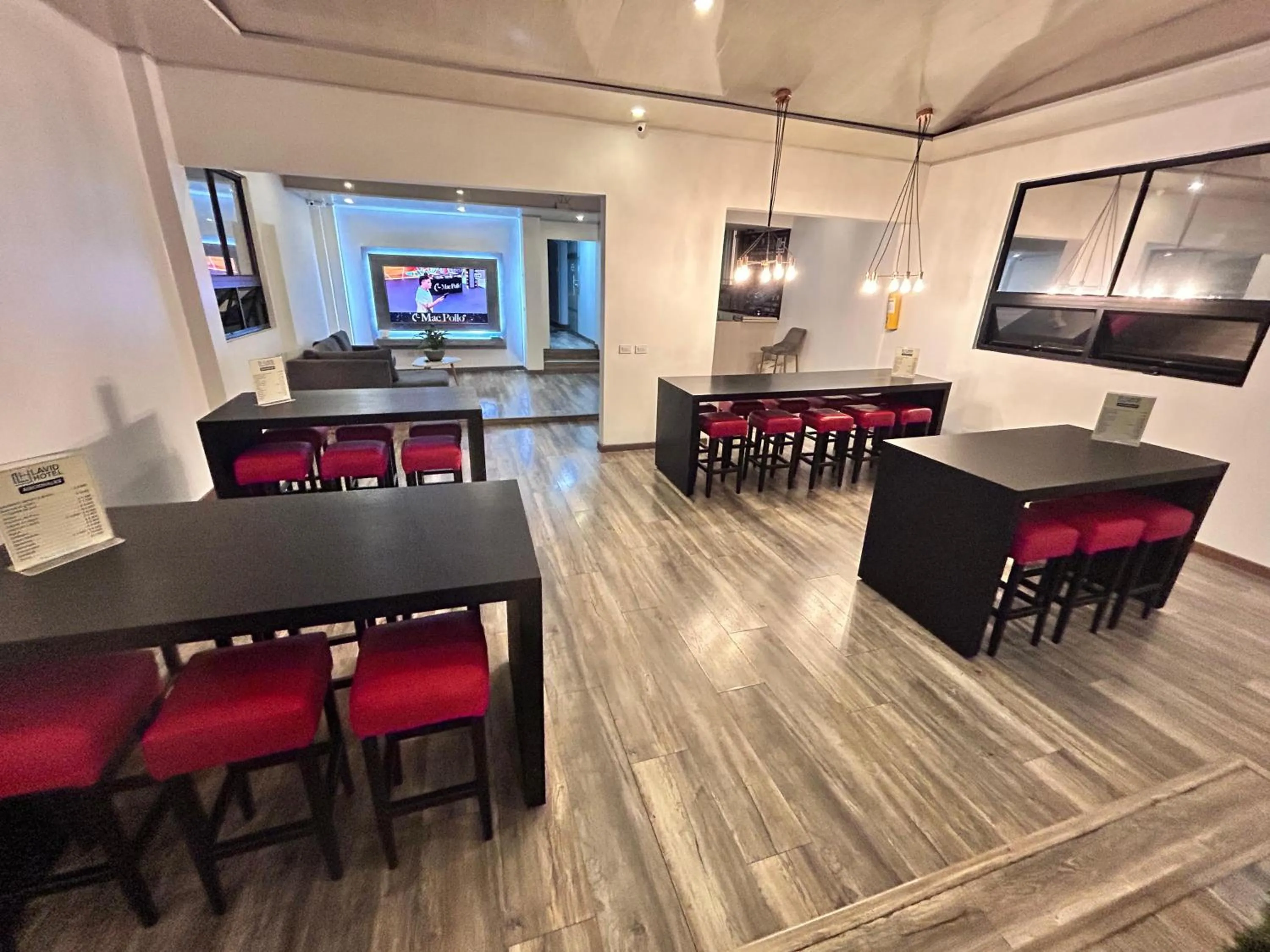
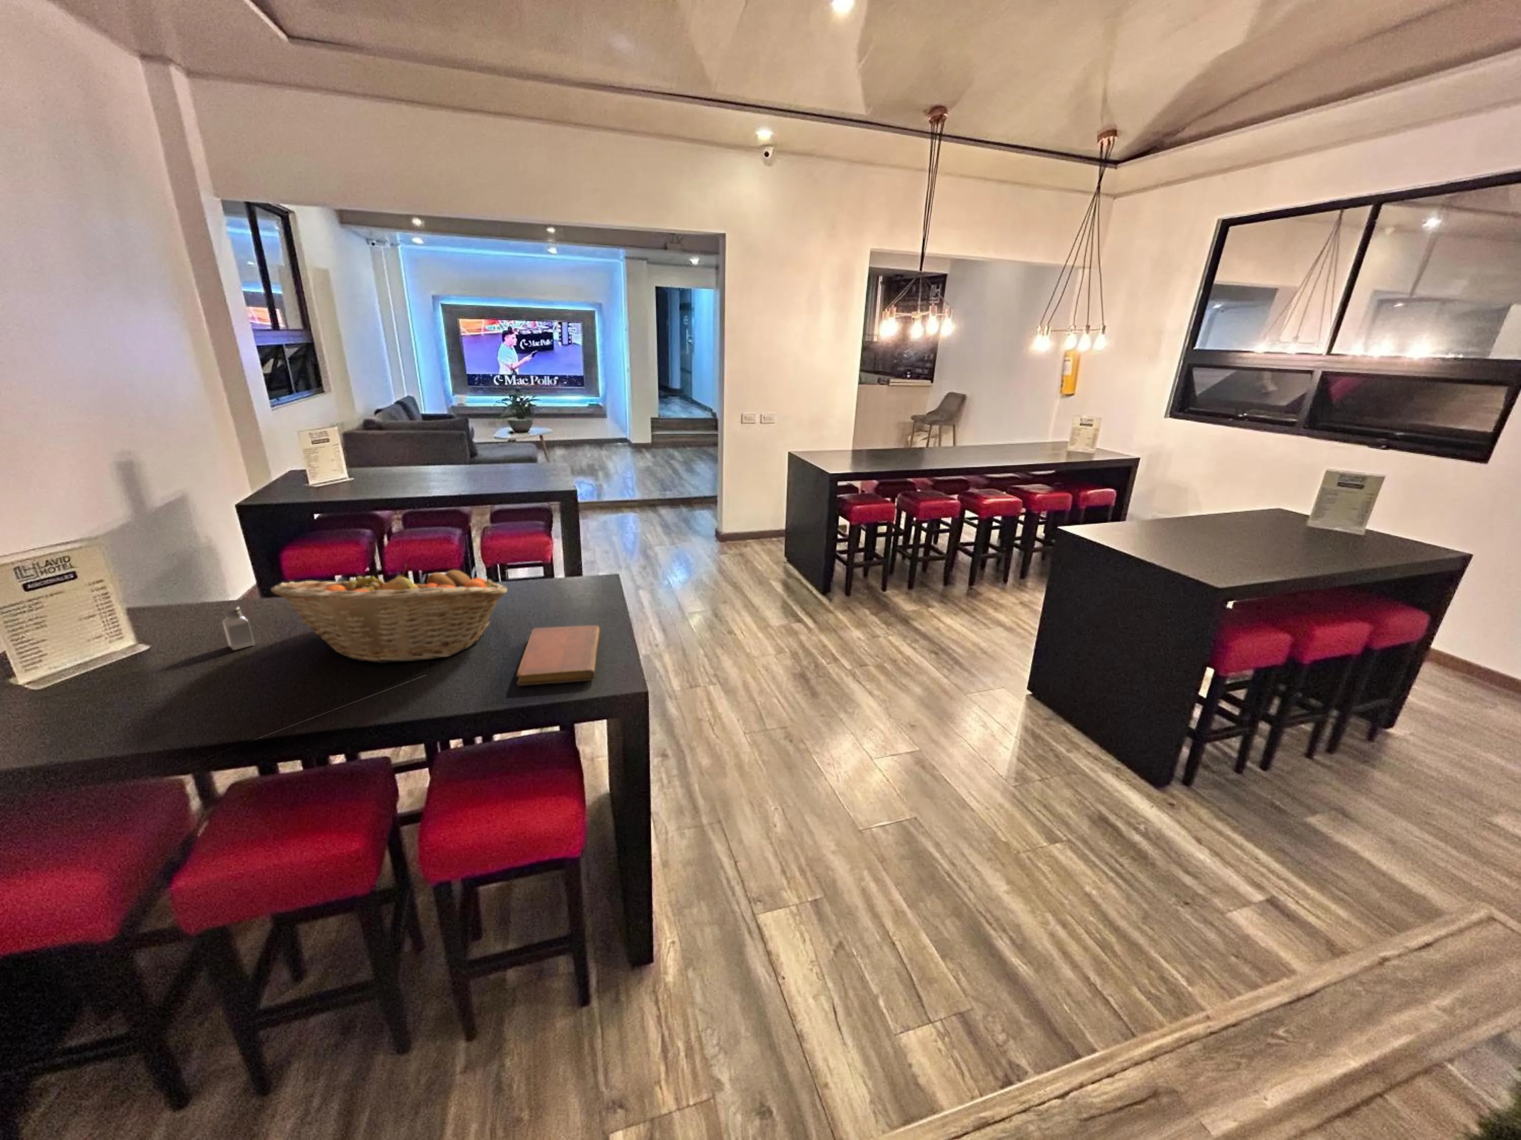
+ saltshaker [222,606,255,650]
+ fruit basket [271,564,508,663]
+ notebook [516,625,601,686]
